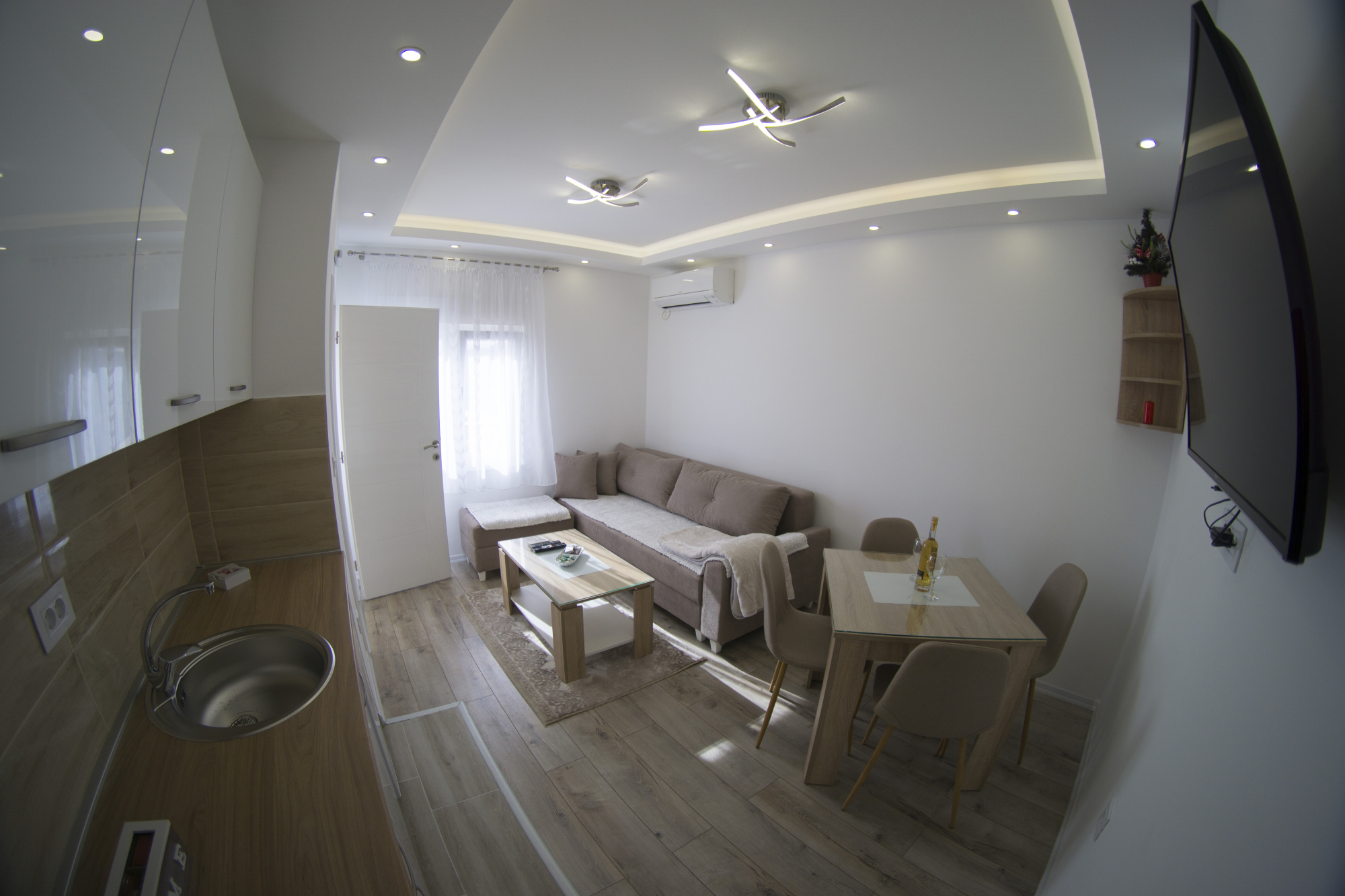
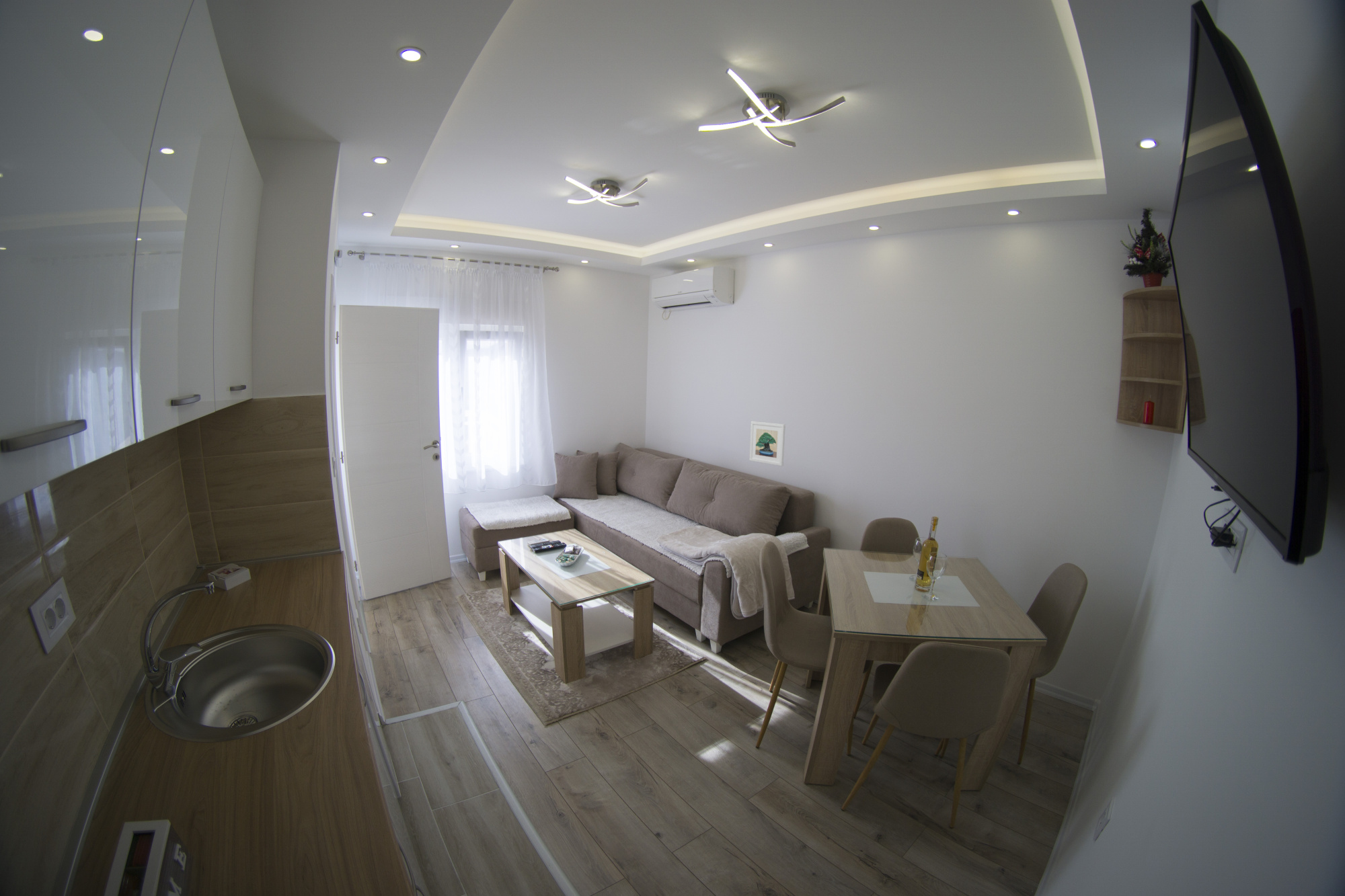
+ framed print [748,421,786,466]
